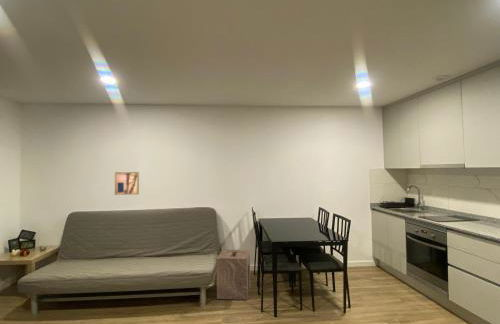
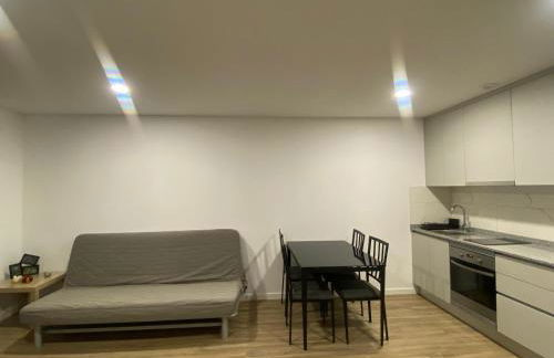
- wall art [114,171,140,196]
- stool [216,249,251,301]
